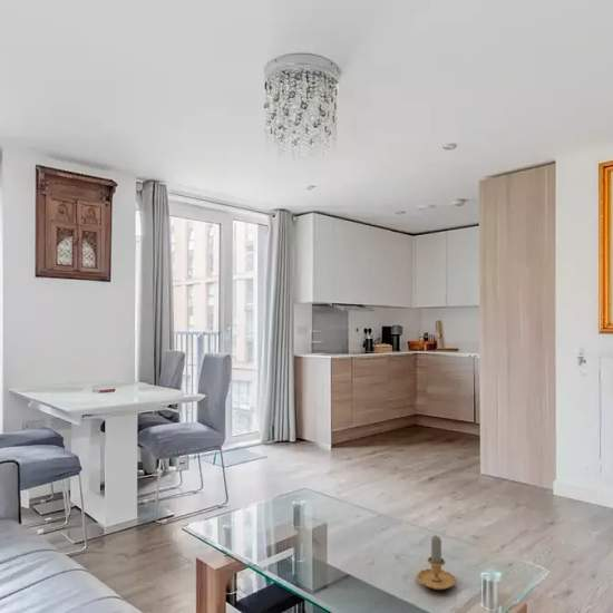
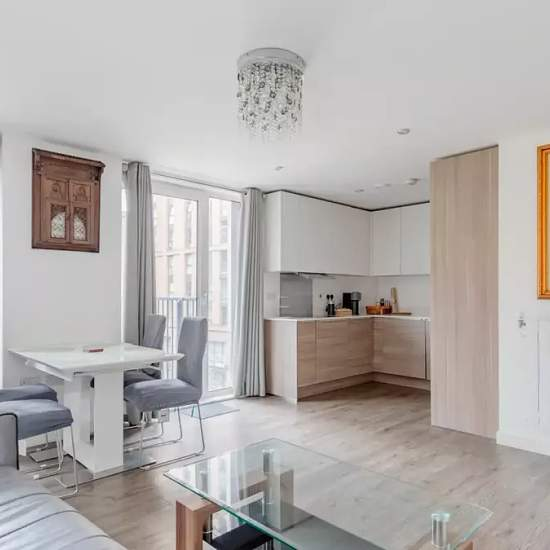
- candle [415,535,457,591]
